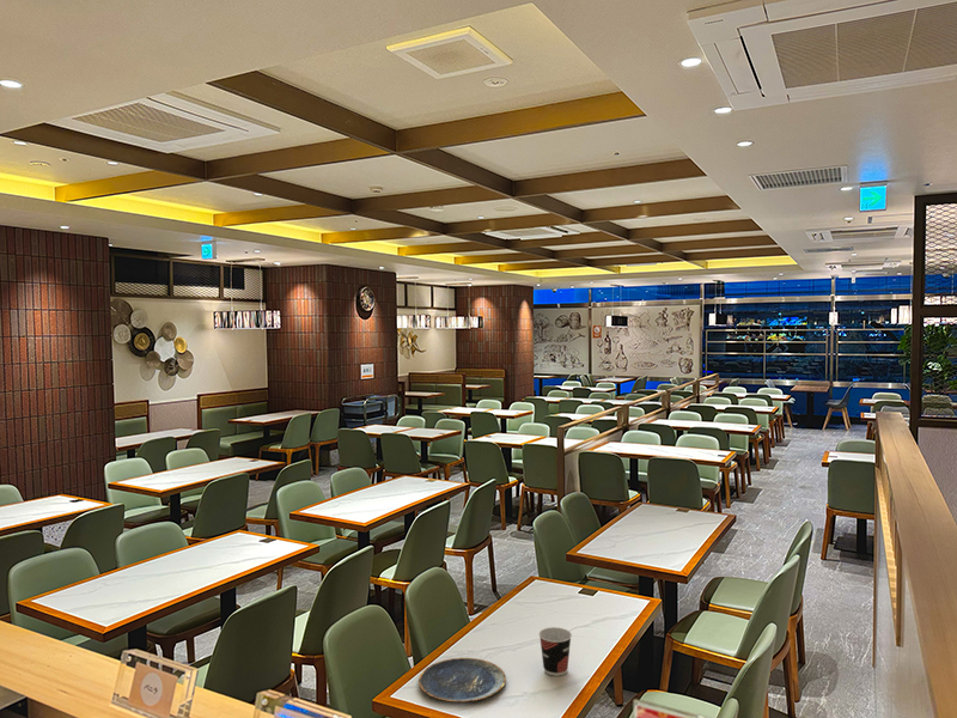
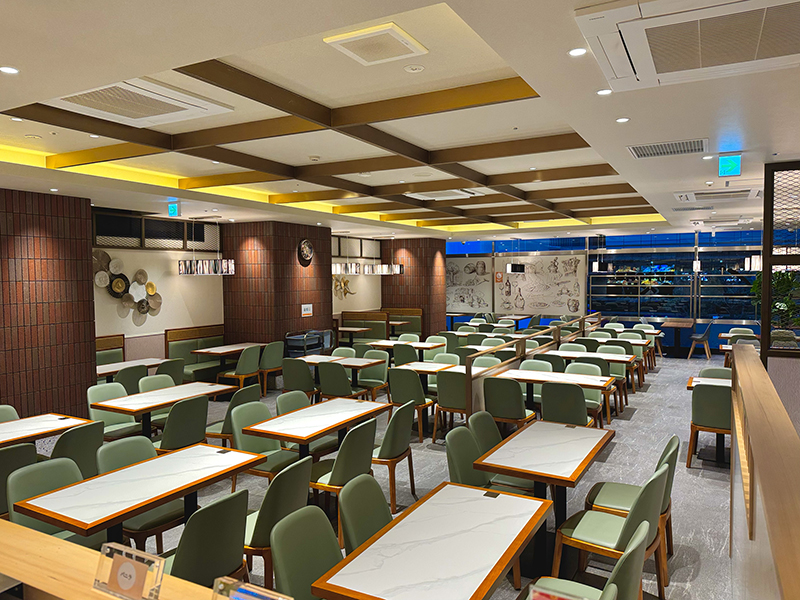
- cup [538,626,573,677]
- plate [417,657,507,704]
